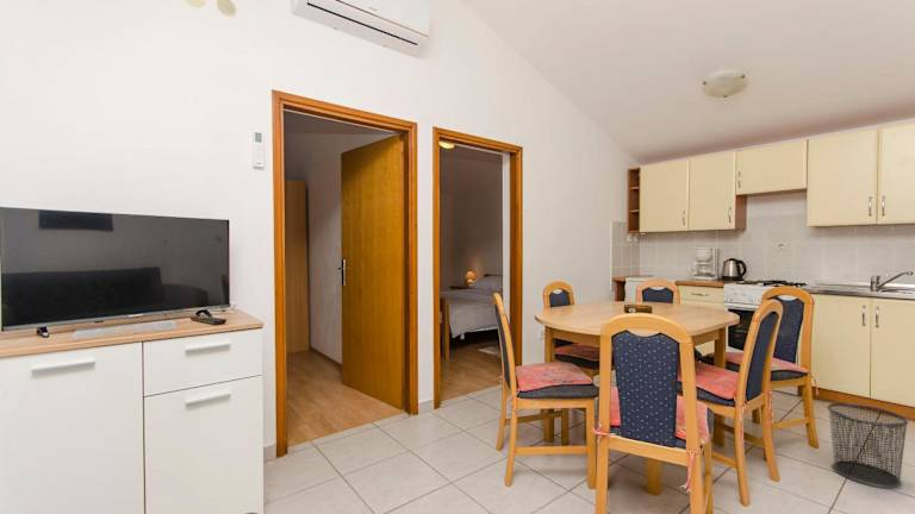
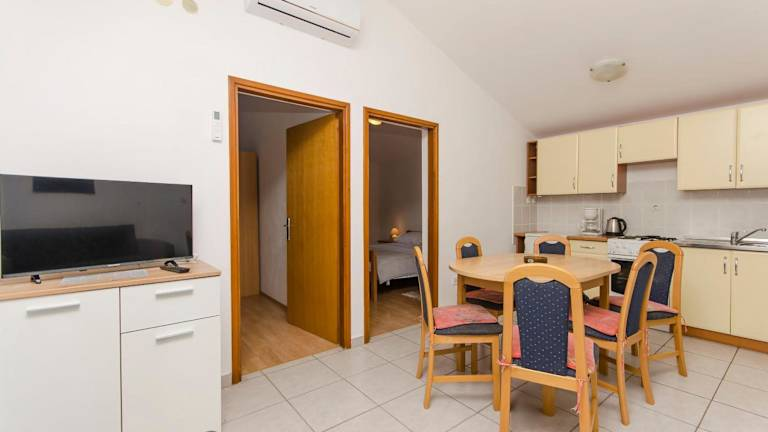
- waste bin [826,402,910,489]
